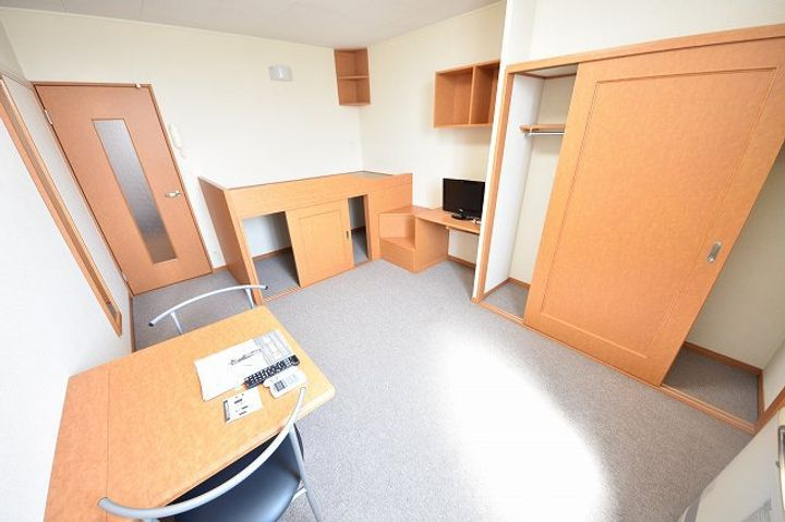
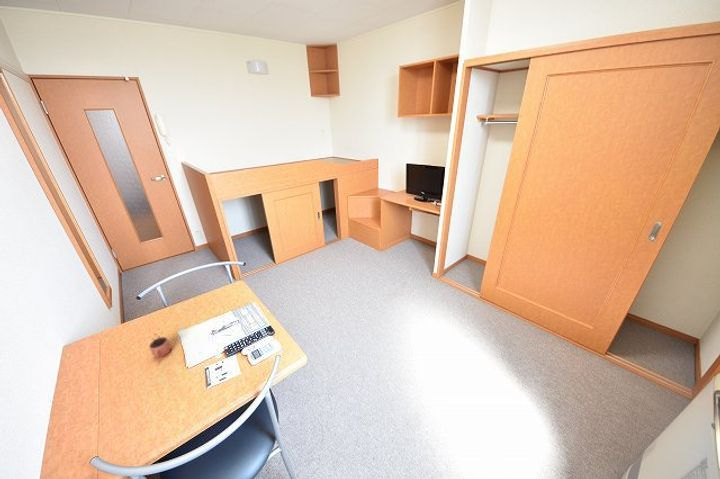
+ cocoa [147,328,172,358]
